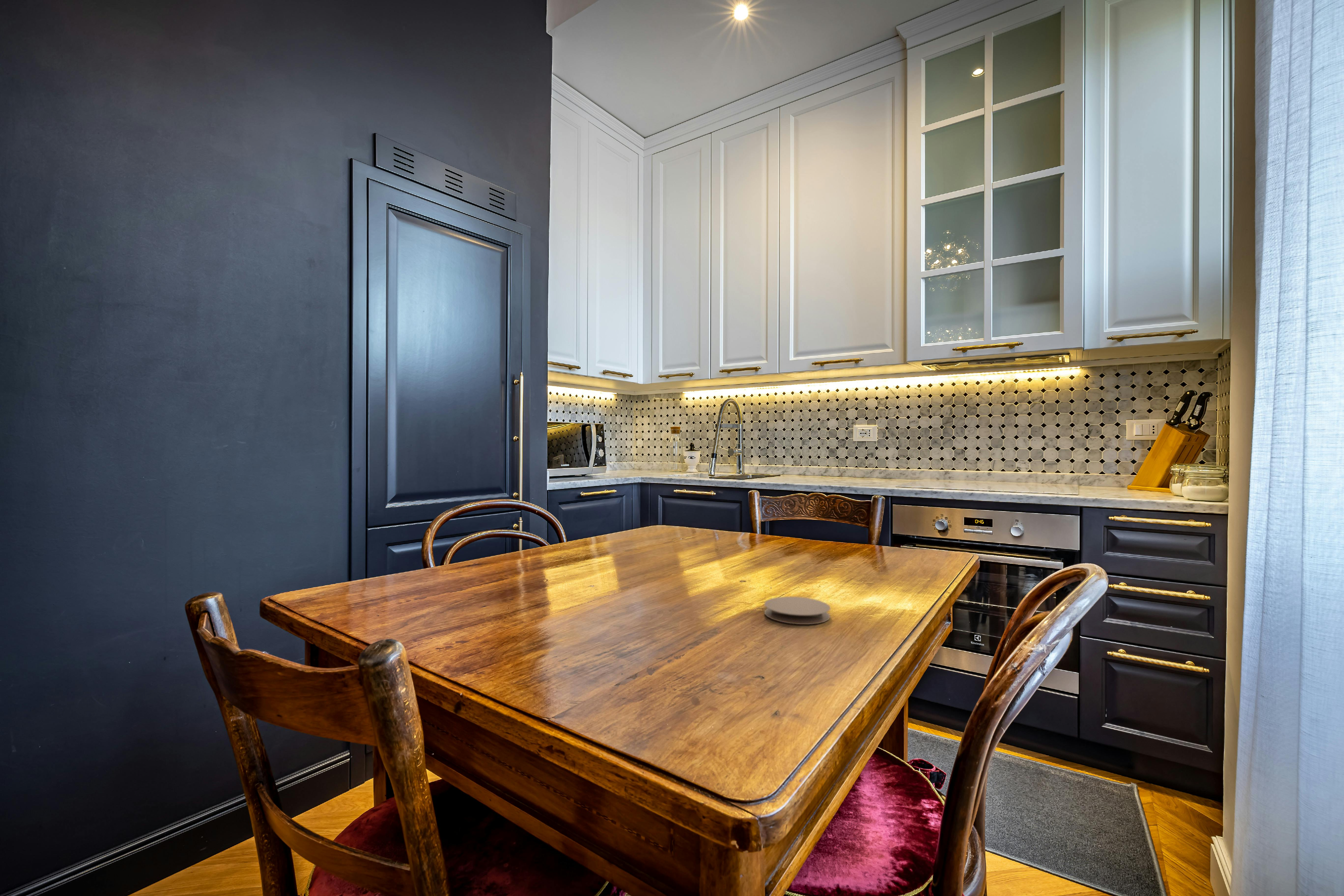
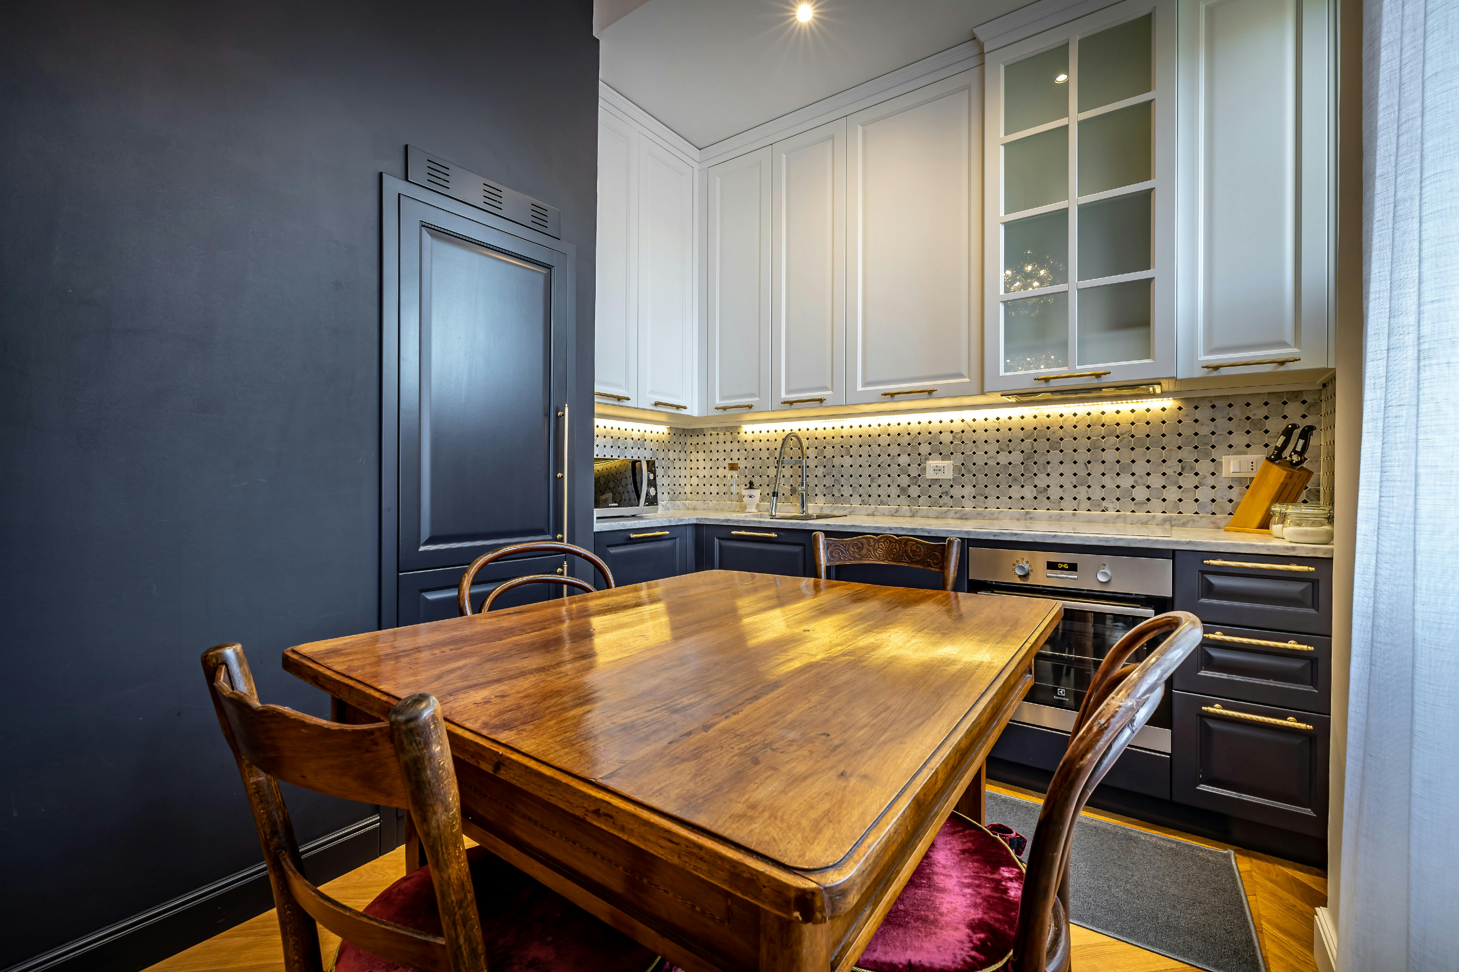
- coaster [764,596,831,625]
